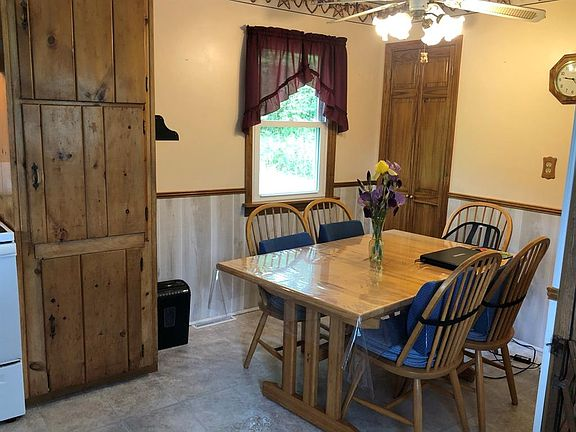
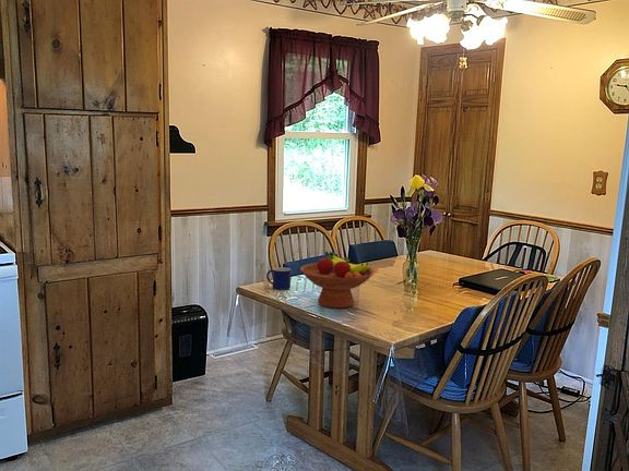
+ fruit bowl [299,251,376,310]
+ mug [265,266,292,291]
